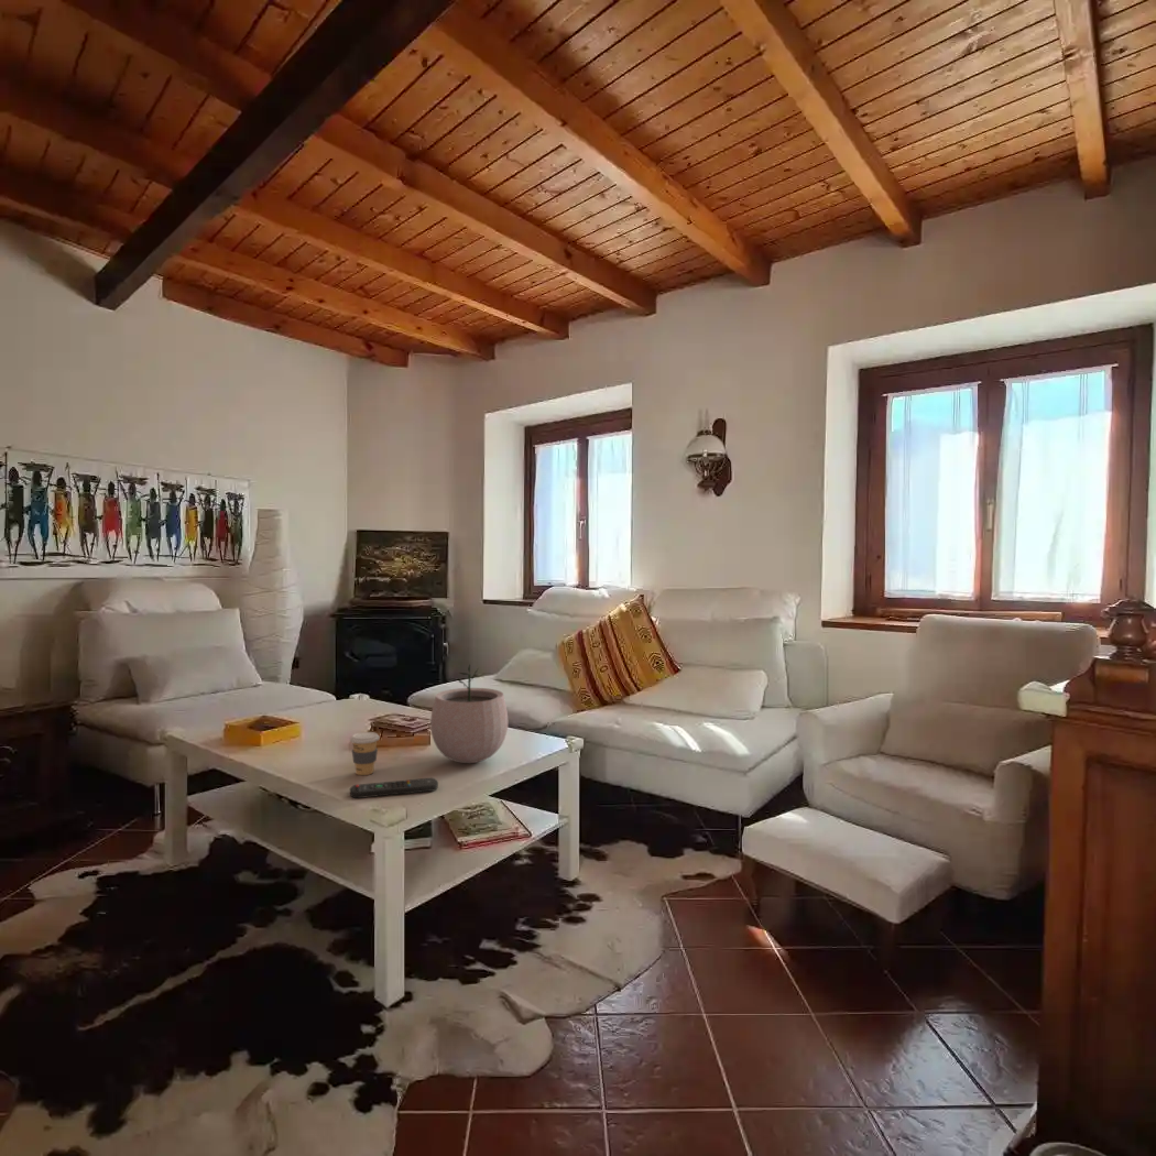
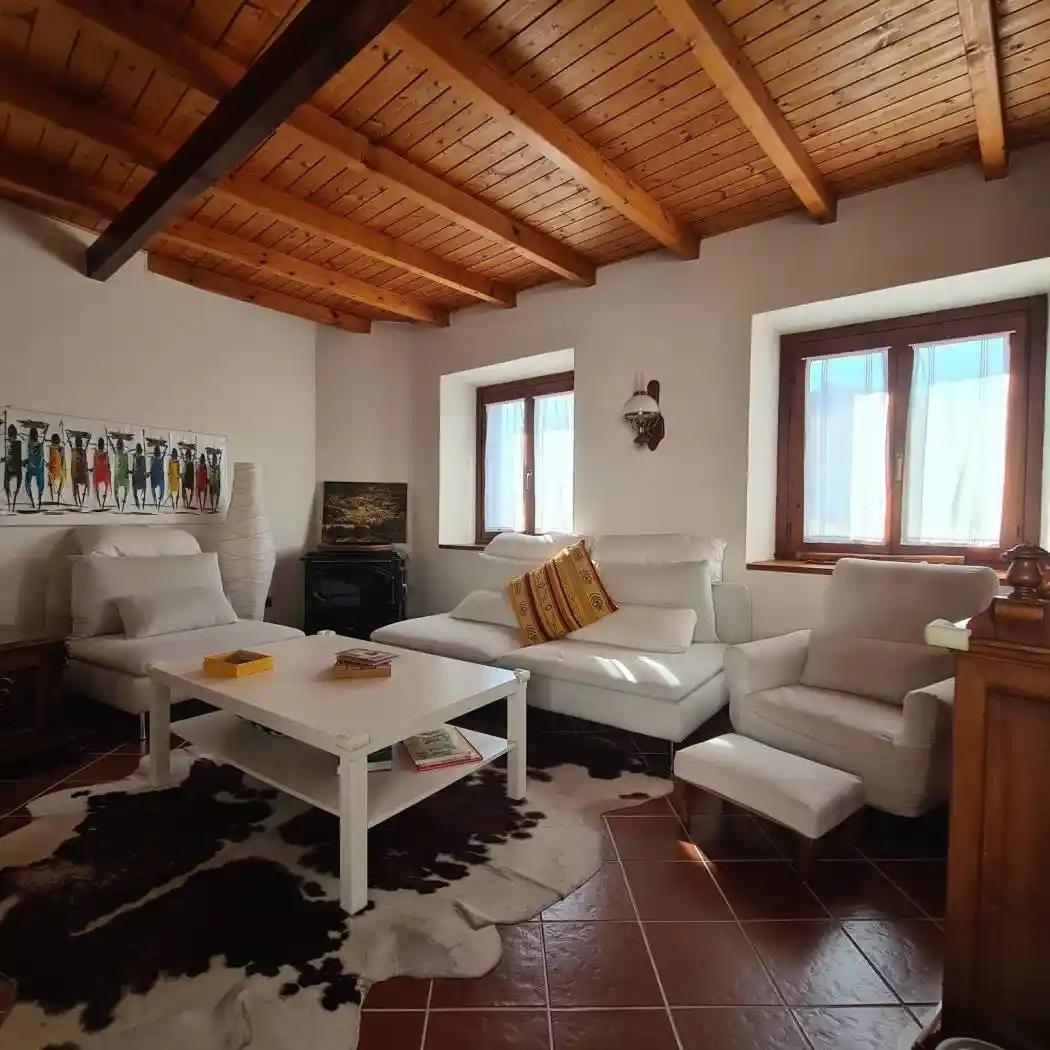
- coffee cup [349,731,381,776]
- plant pot [429,663,509,764]
- remote control [349,777,439,799]
